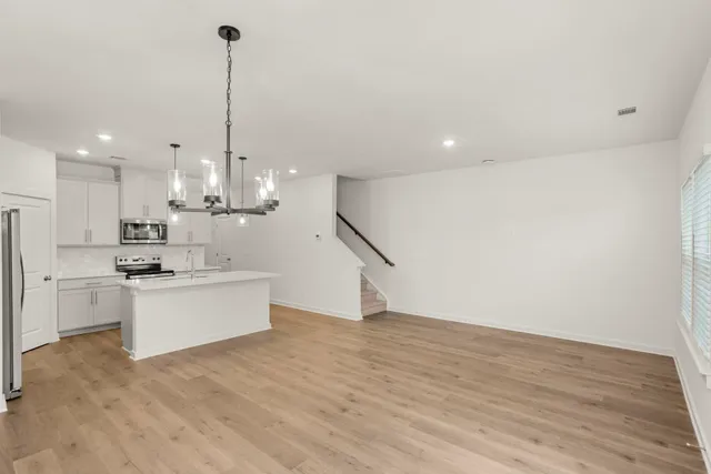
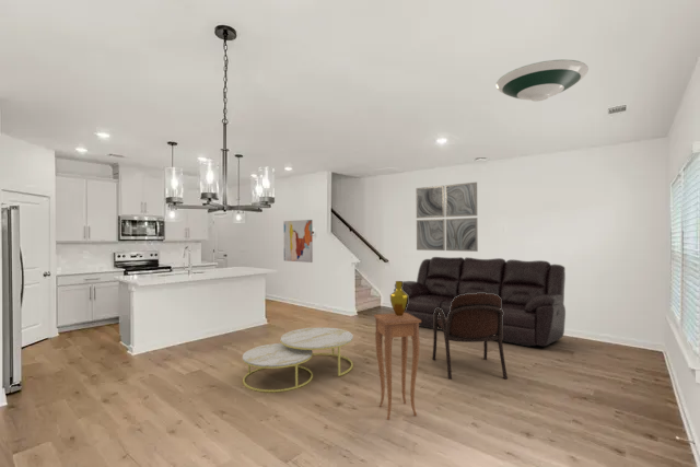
+ wall art [282,219,314,264]
+ side table [373,313,421,420]
+ vase [389,280,408,316]
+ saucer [494,58,590,103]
+ sofa [393,256,567,348]
+ wall art [416,182,479,253]
+ coffee table [242,326,354,393]
+ armchair [431,293,509,381]
